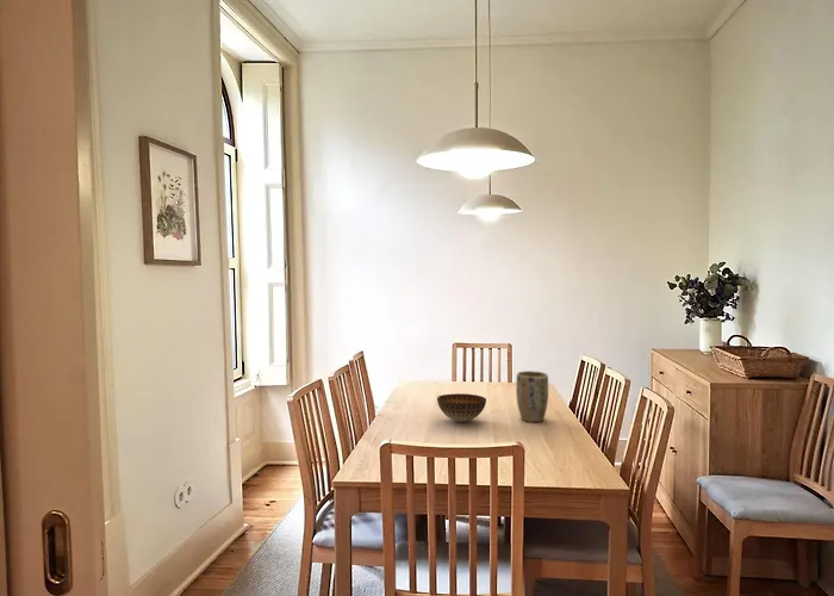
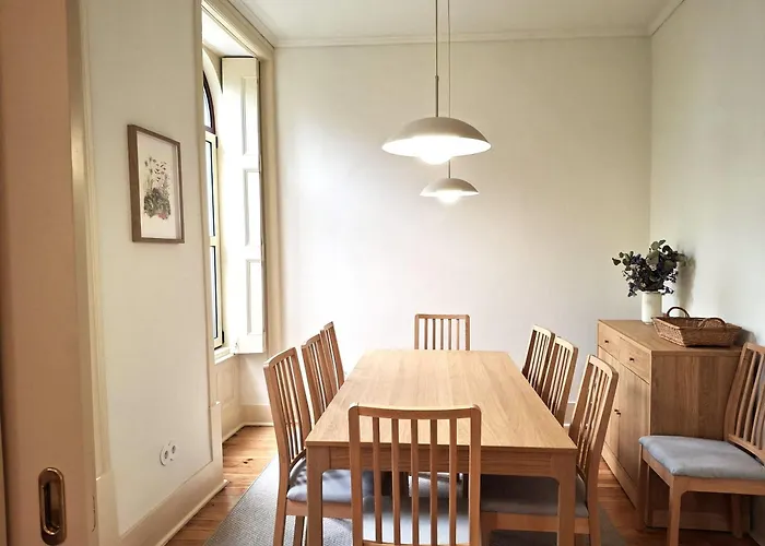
- plant pot [515,370,549,423]
- bowl [436,392,487,423]
